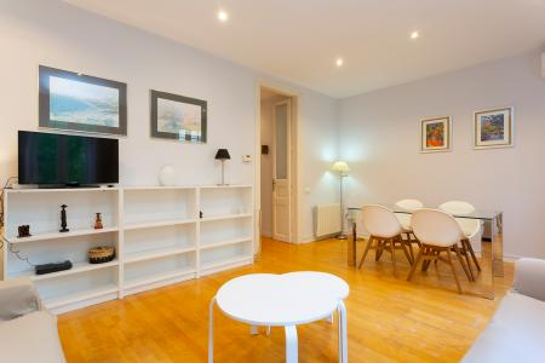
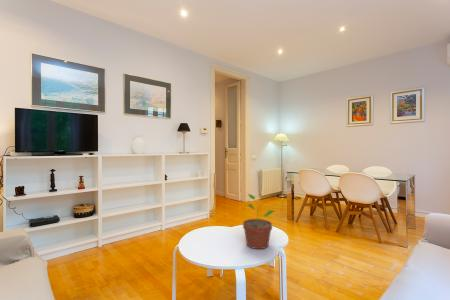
+ potted plant [242,193,276,250]
